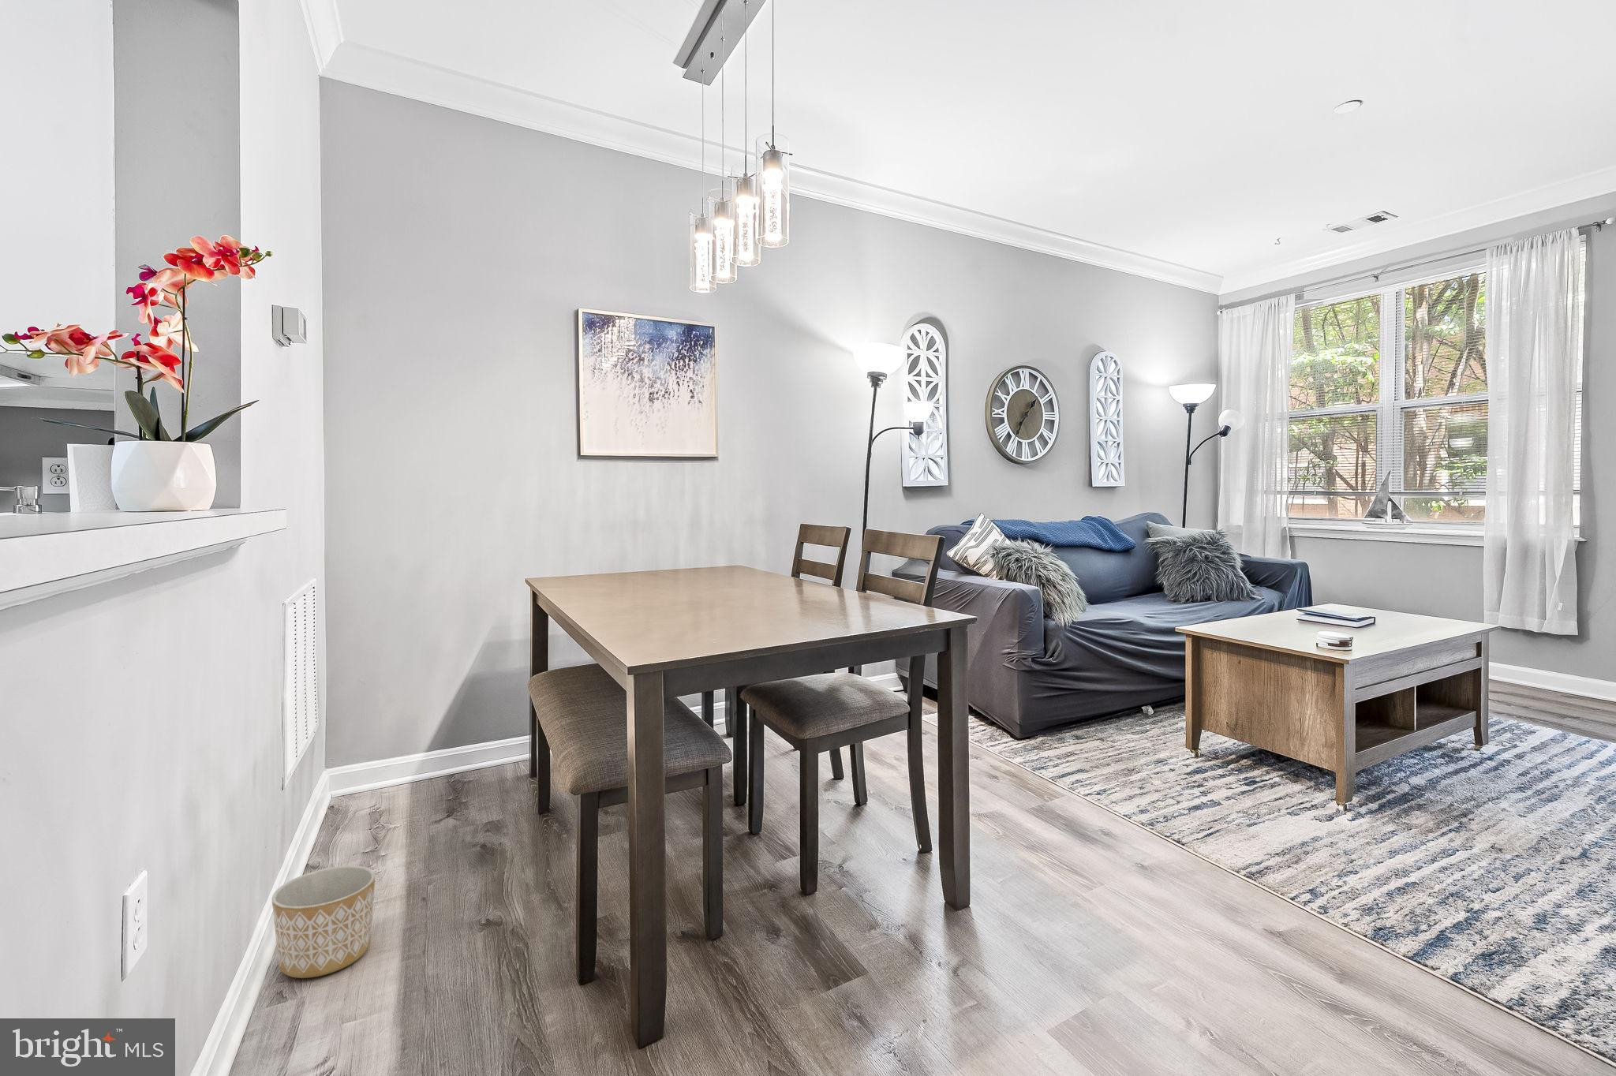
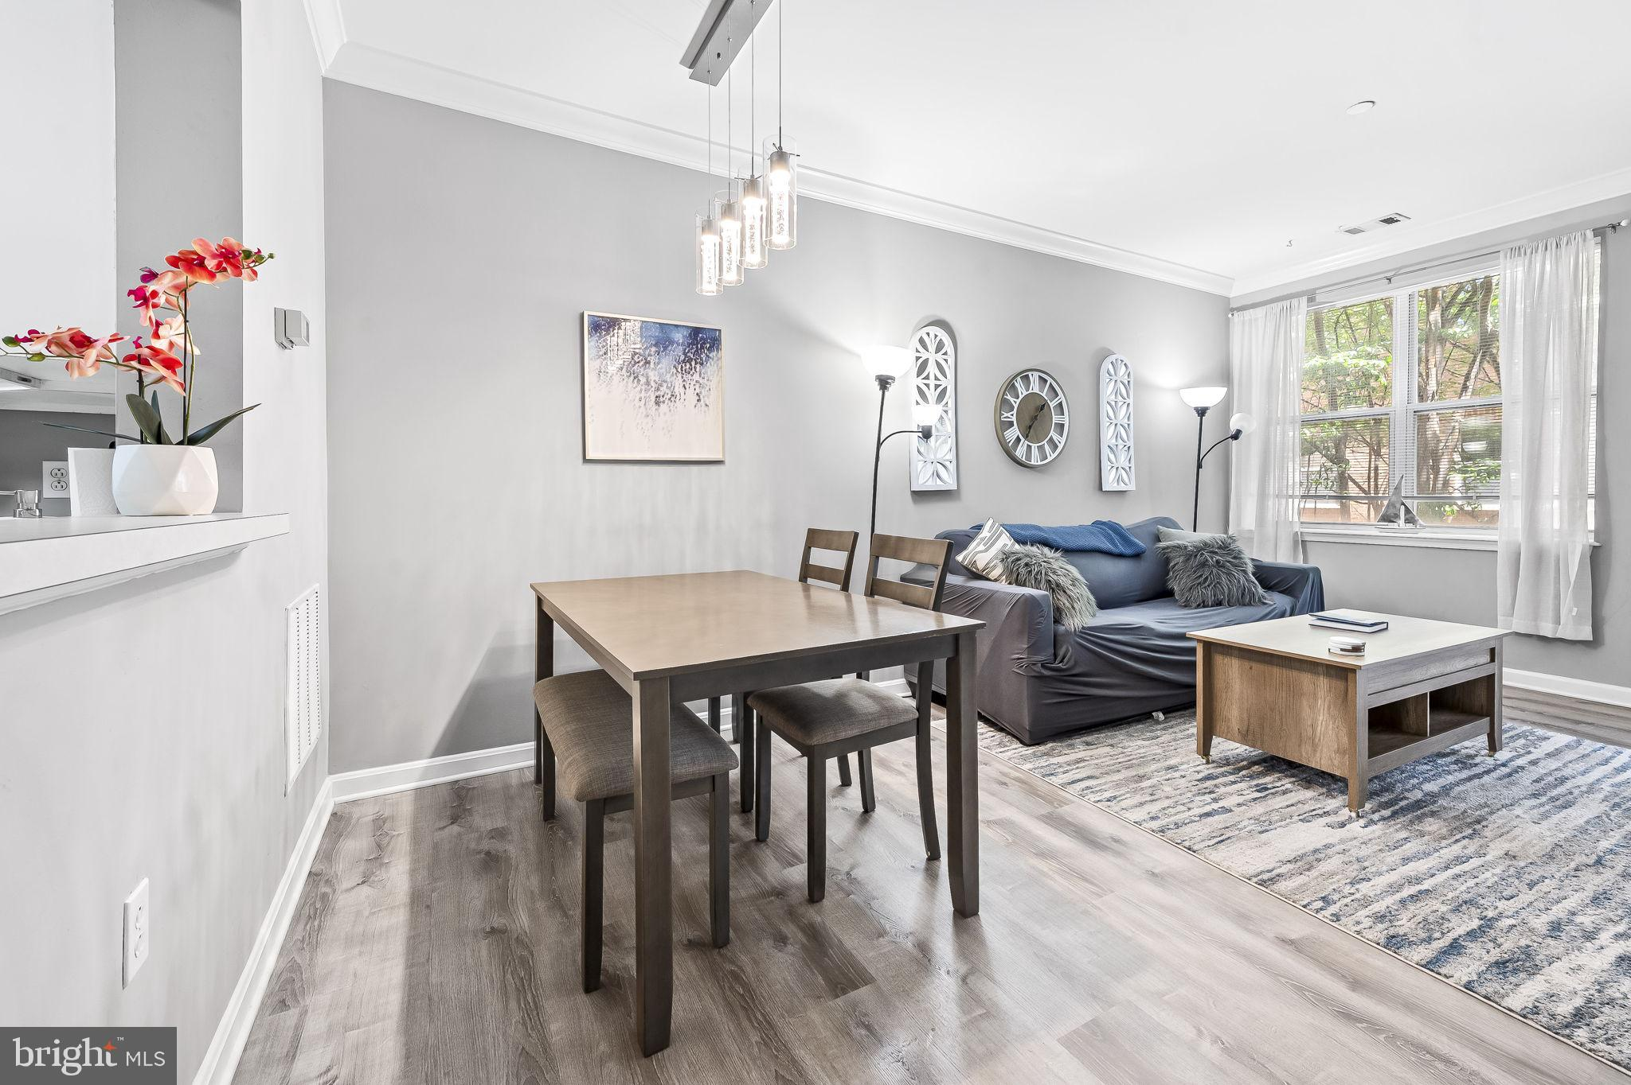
- planter [271,865,376,979]
